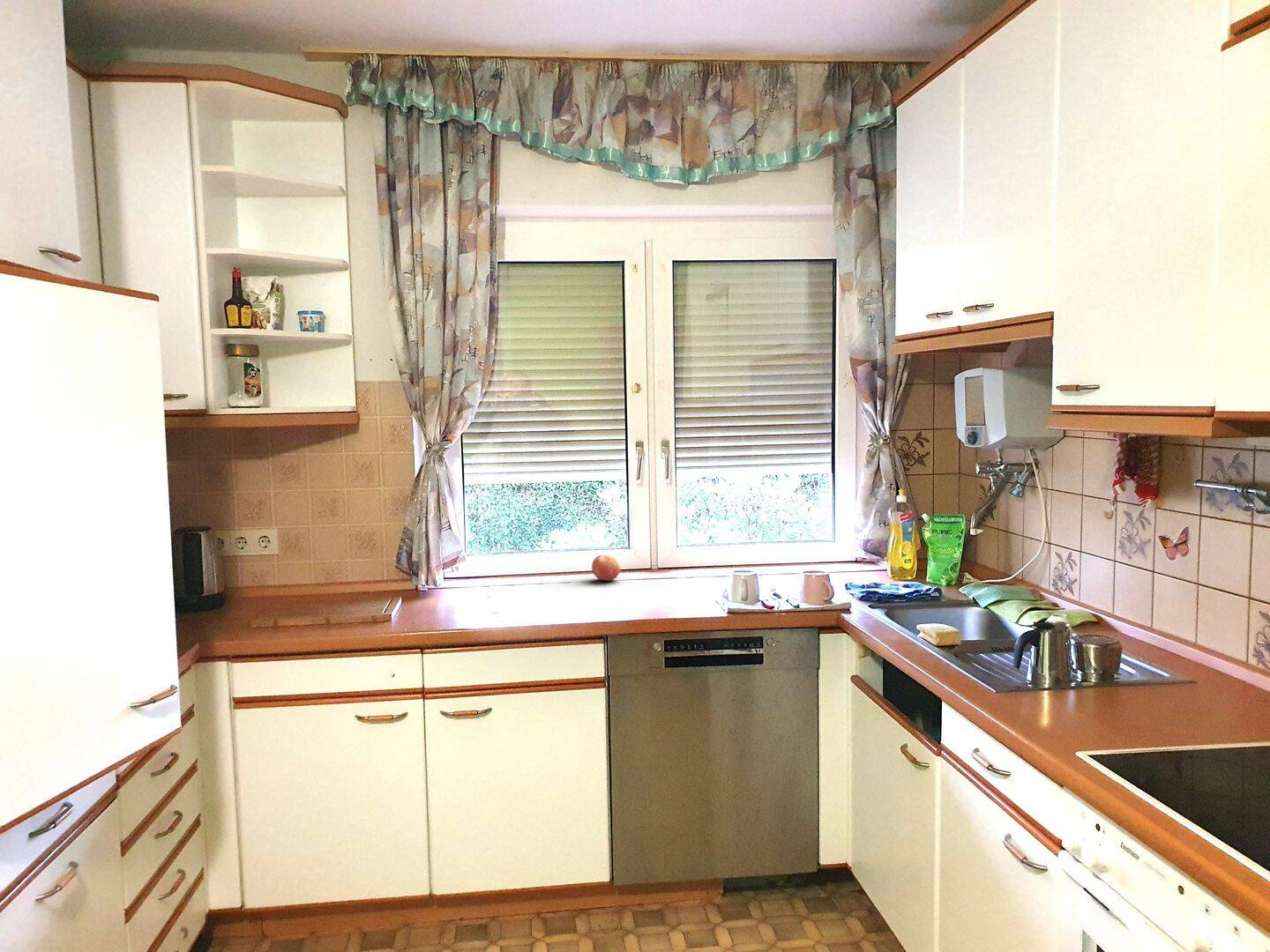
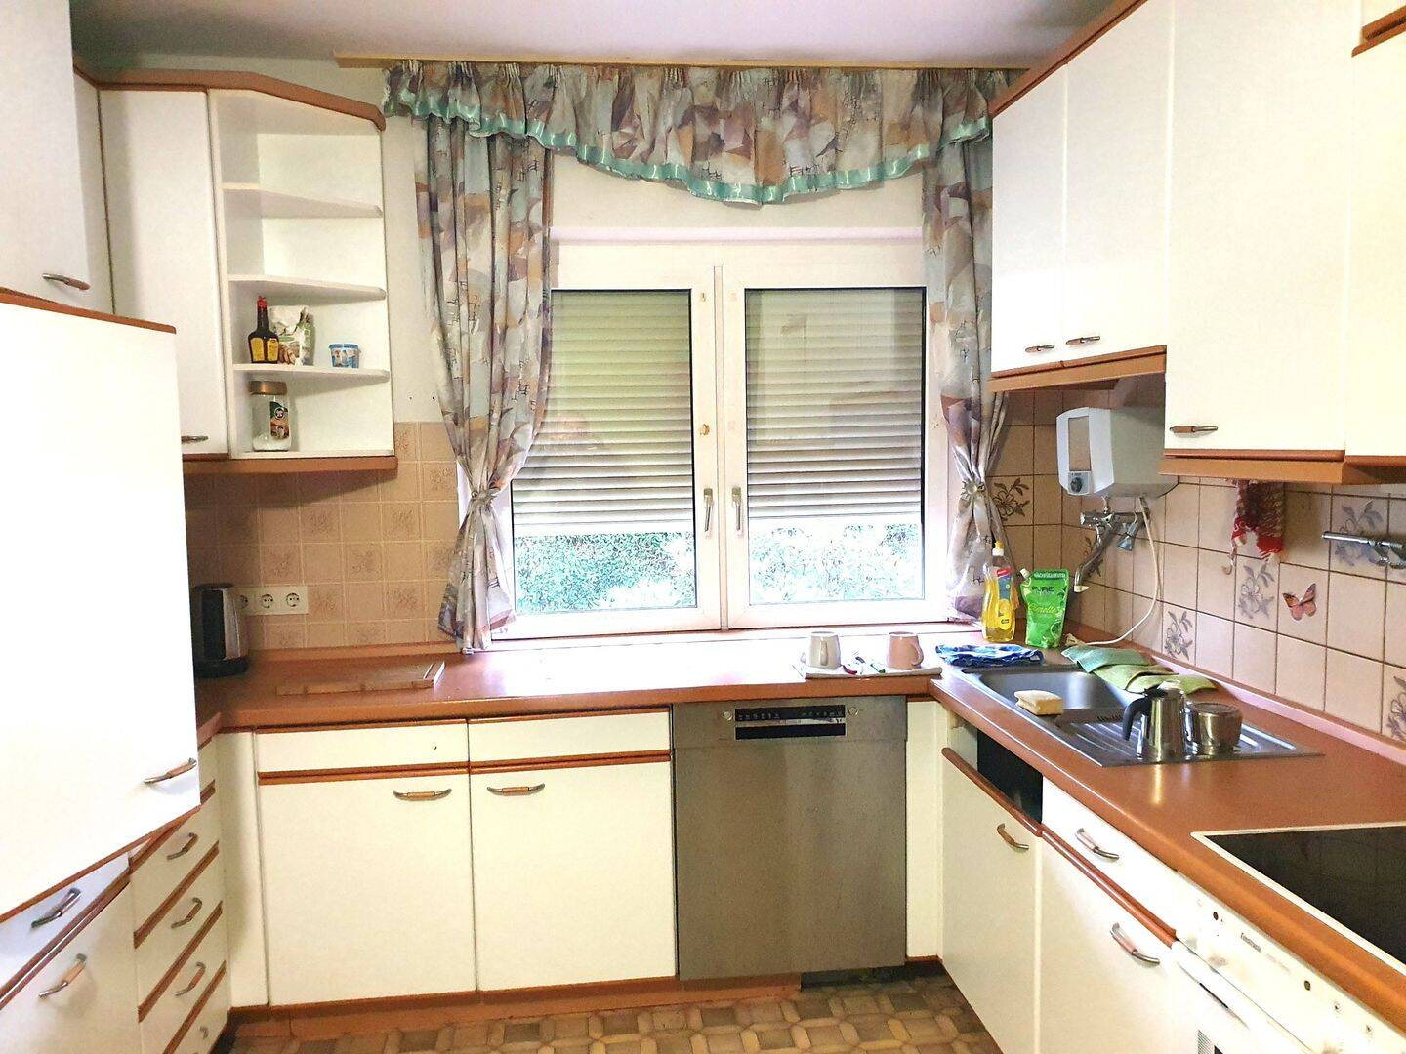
- fruit [591,554,621,582]
